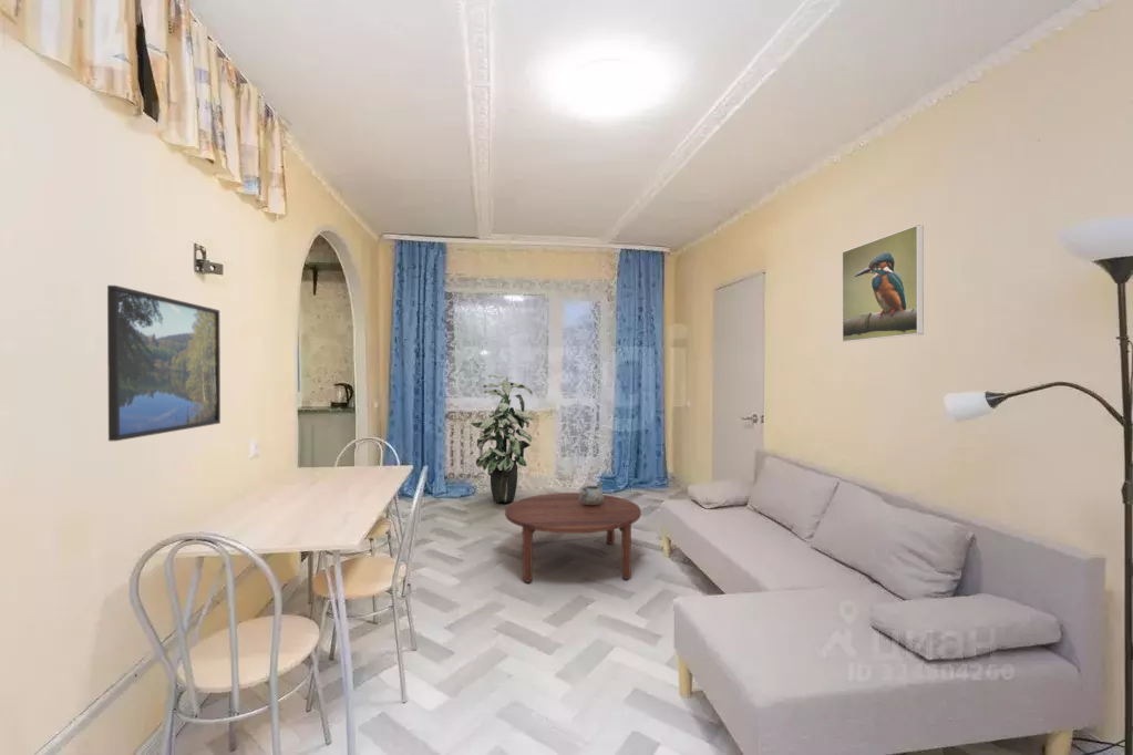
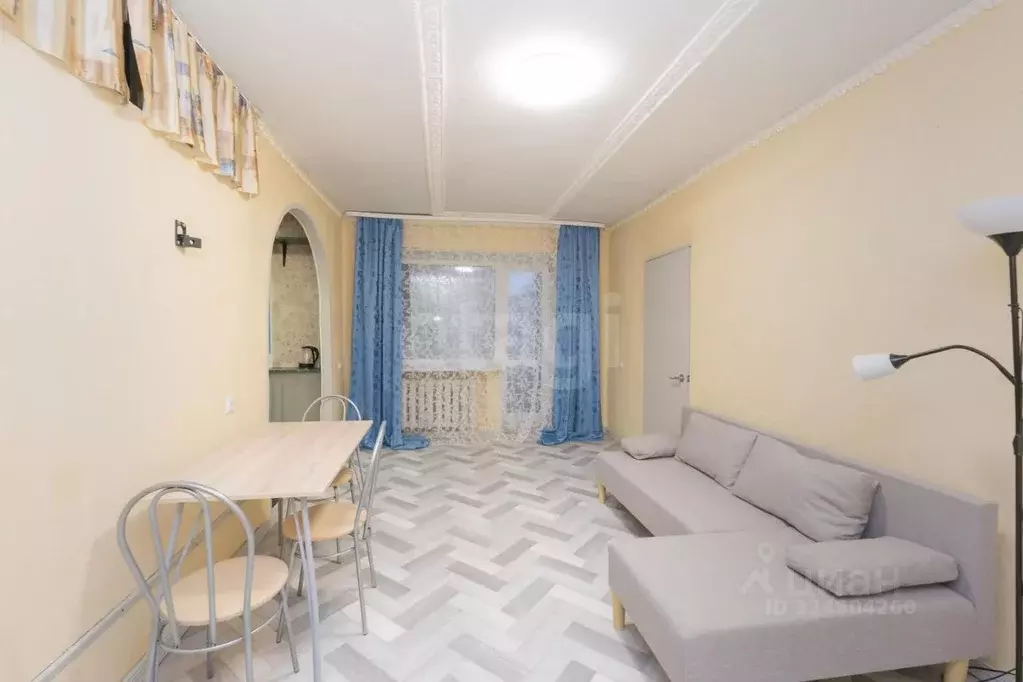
- coffee table [504,492,642,583]
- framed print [841,224,925,343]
- indoor plant [470,373,534,503]
- decorative bowl [579,480,605,505]
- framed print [106,285,222,442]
